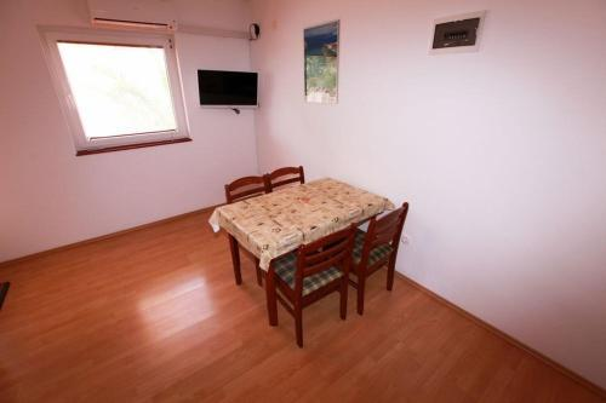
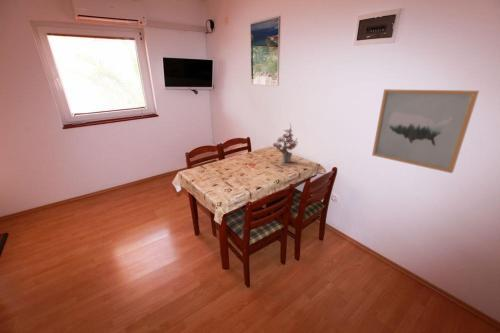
+ wall art [371,88,480,174]
+ potted plant [271,123,298,164]
